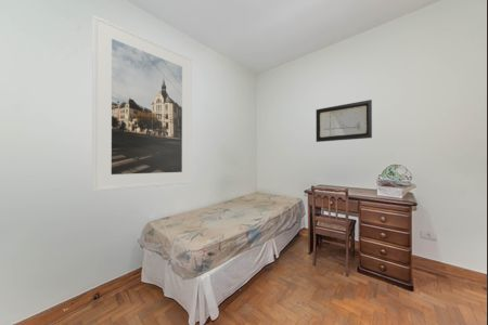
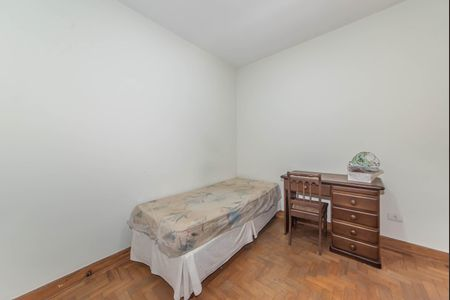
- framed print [91,14,193,193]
- wall art [316,99,373,143]
